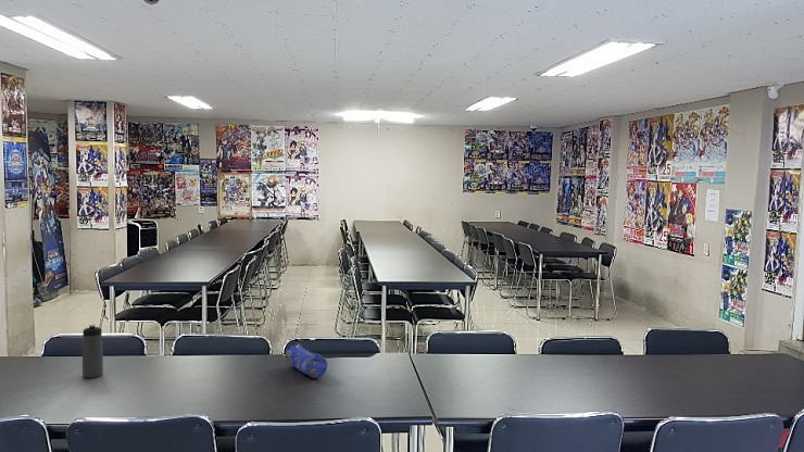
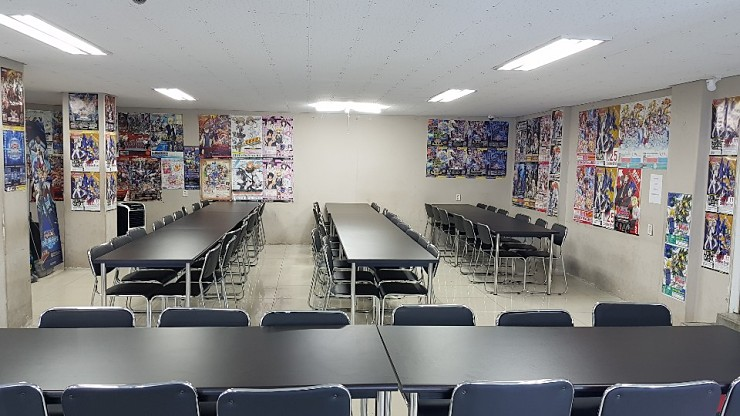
- water bottle [81,324,104,379]
- pencil case [285,342,328,379]
